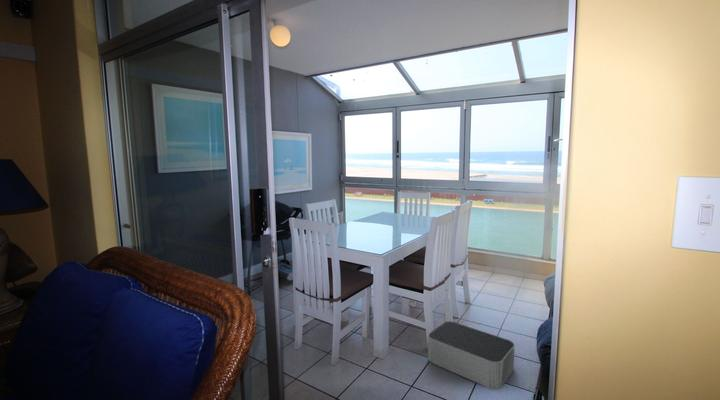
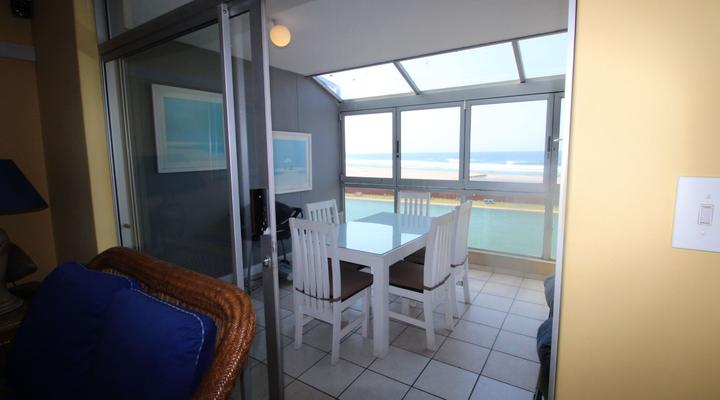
- storage bin [427,320,516,390]
